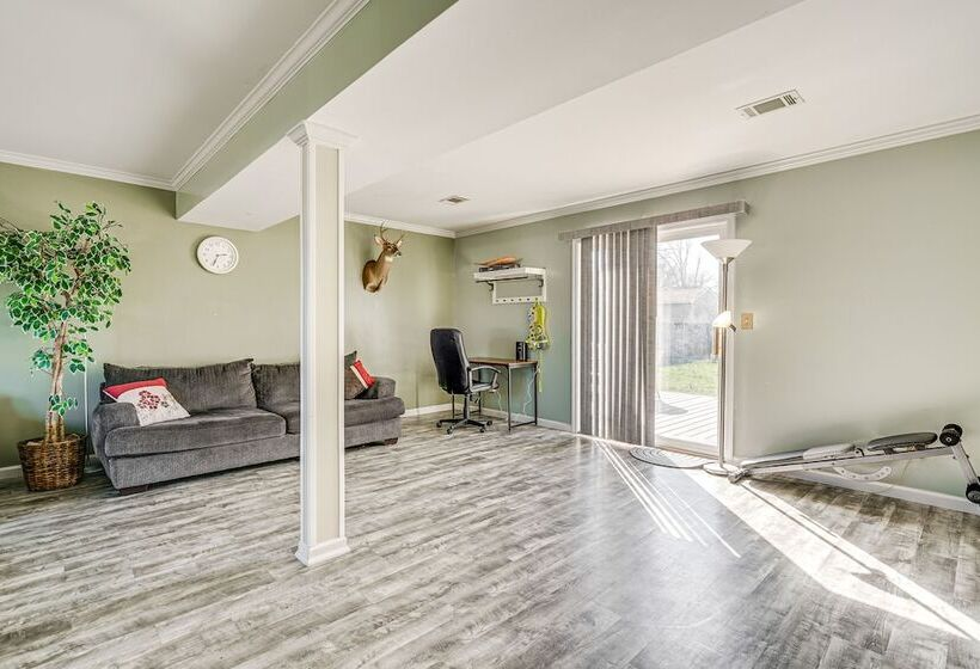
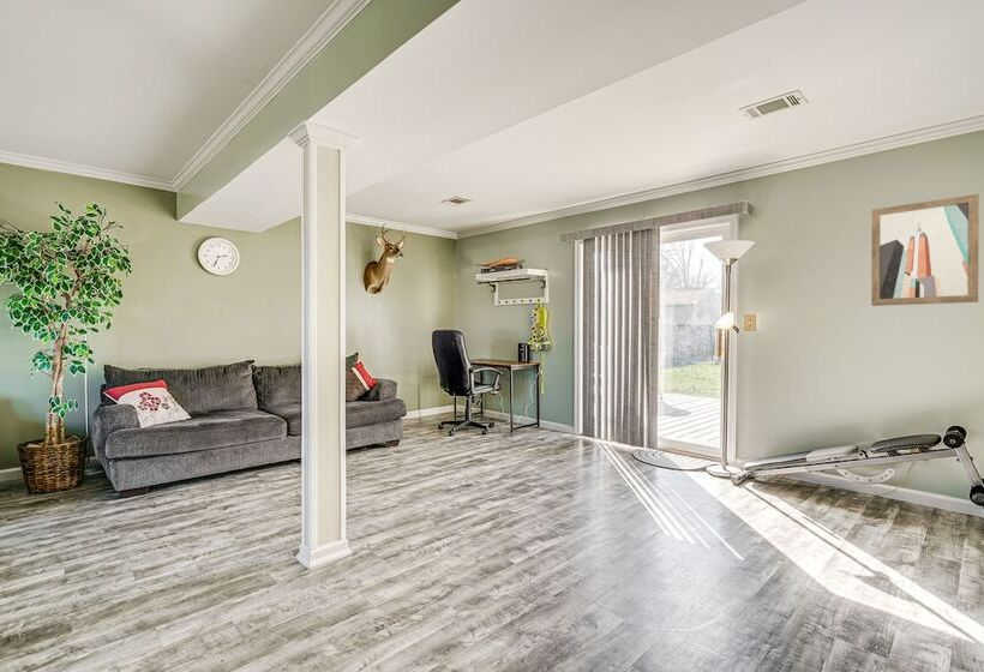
+ wall art [870,193,980,307]
